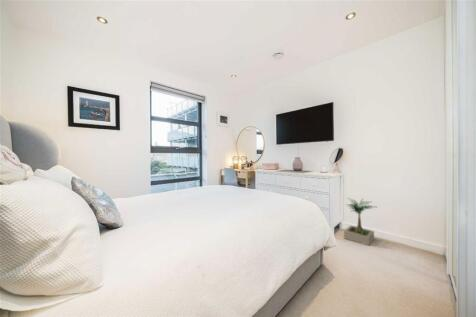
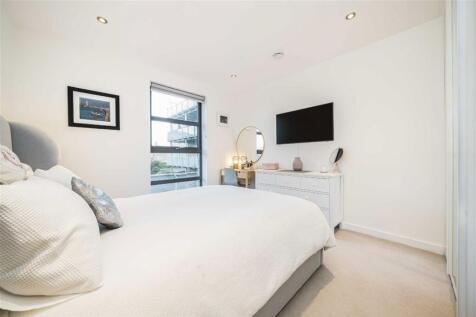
- potted plant [343,197,378,247]
